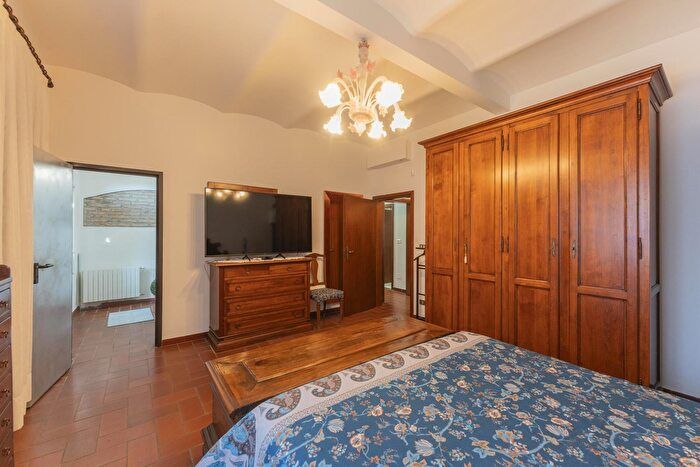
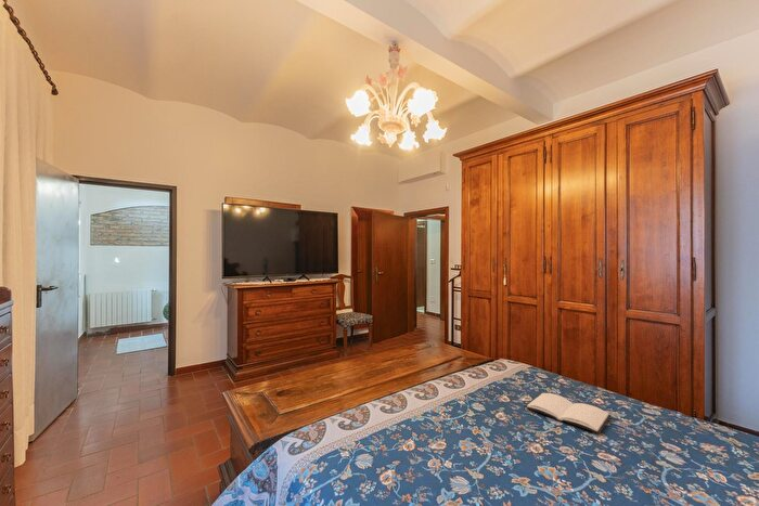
+ book [524,392,613,434]
